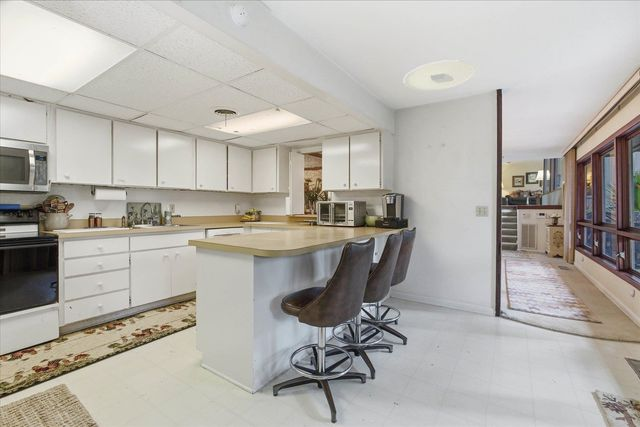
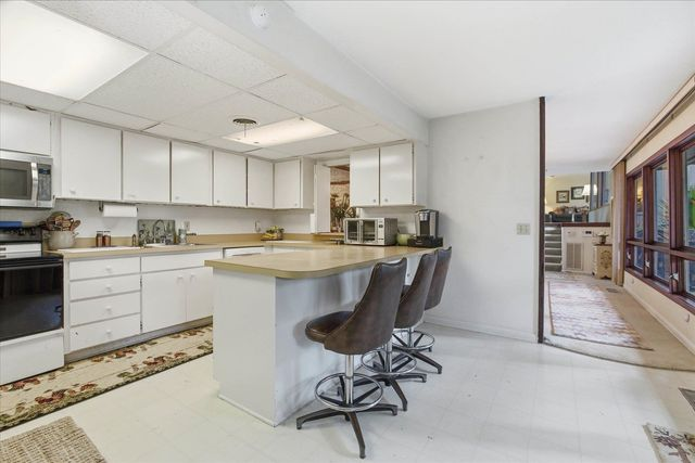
- ceiling light [402,59,475,91]
